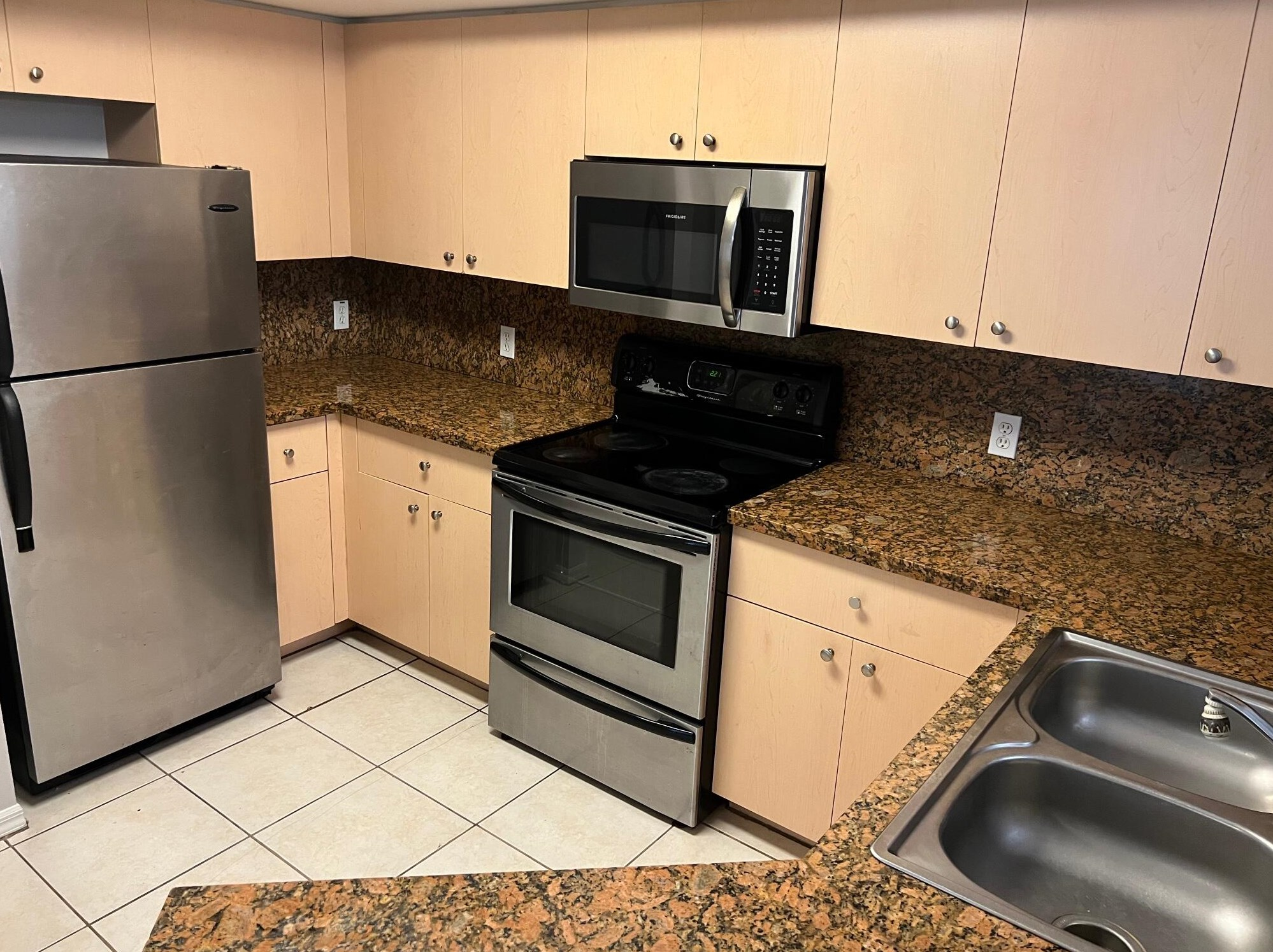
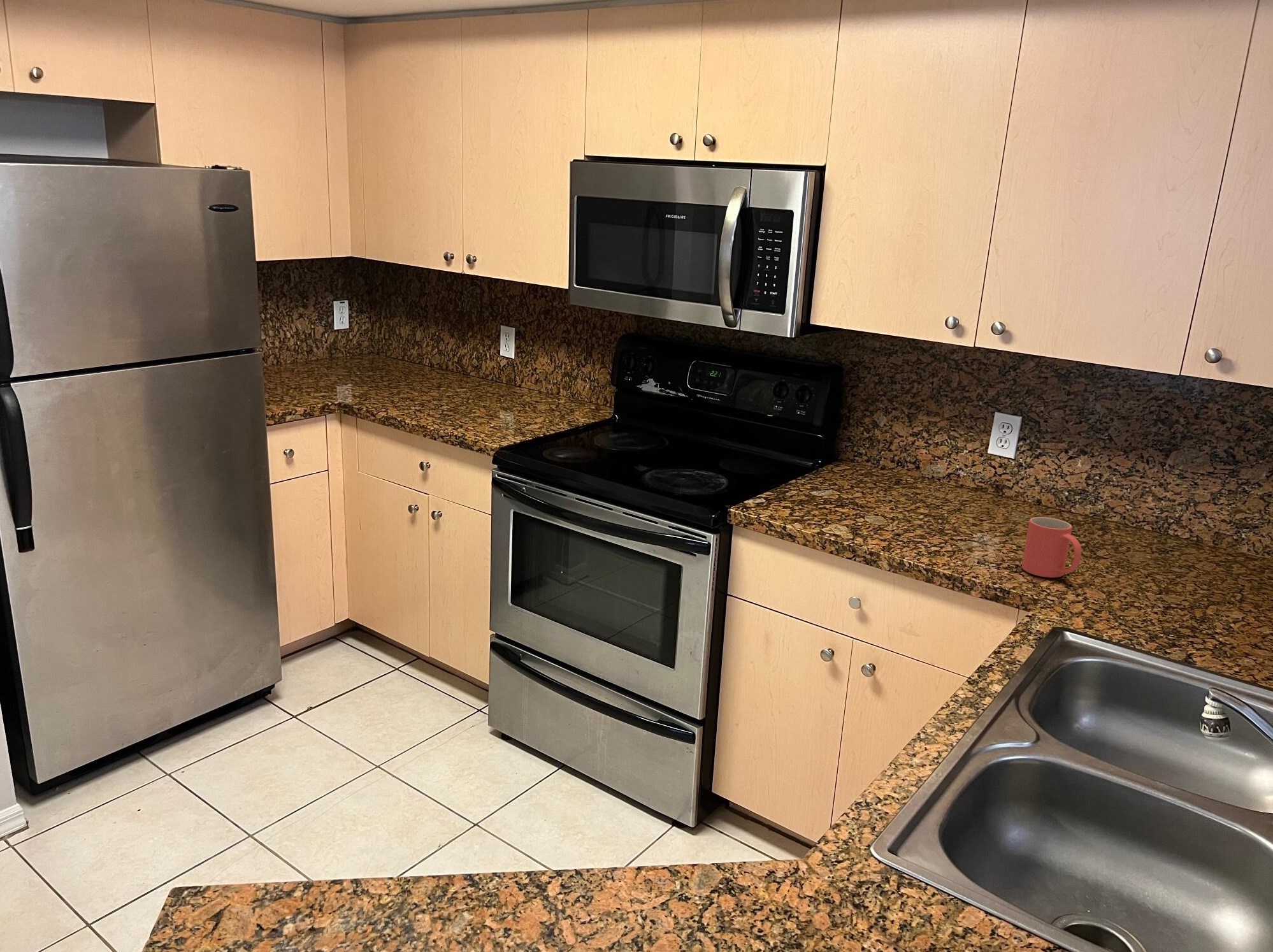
+ mug [1021,516,1082,578]
